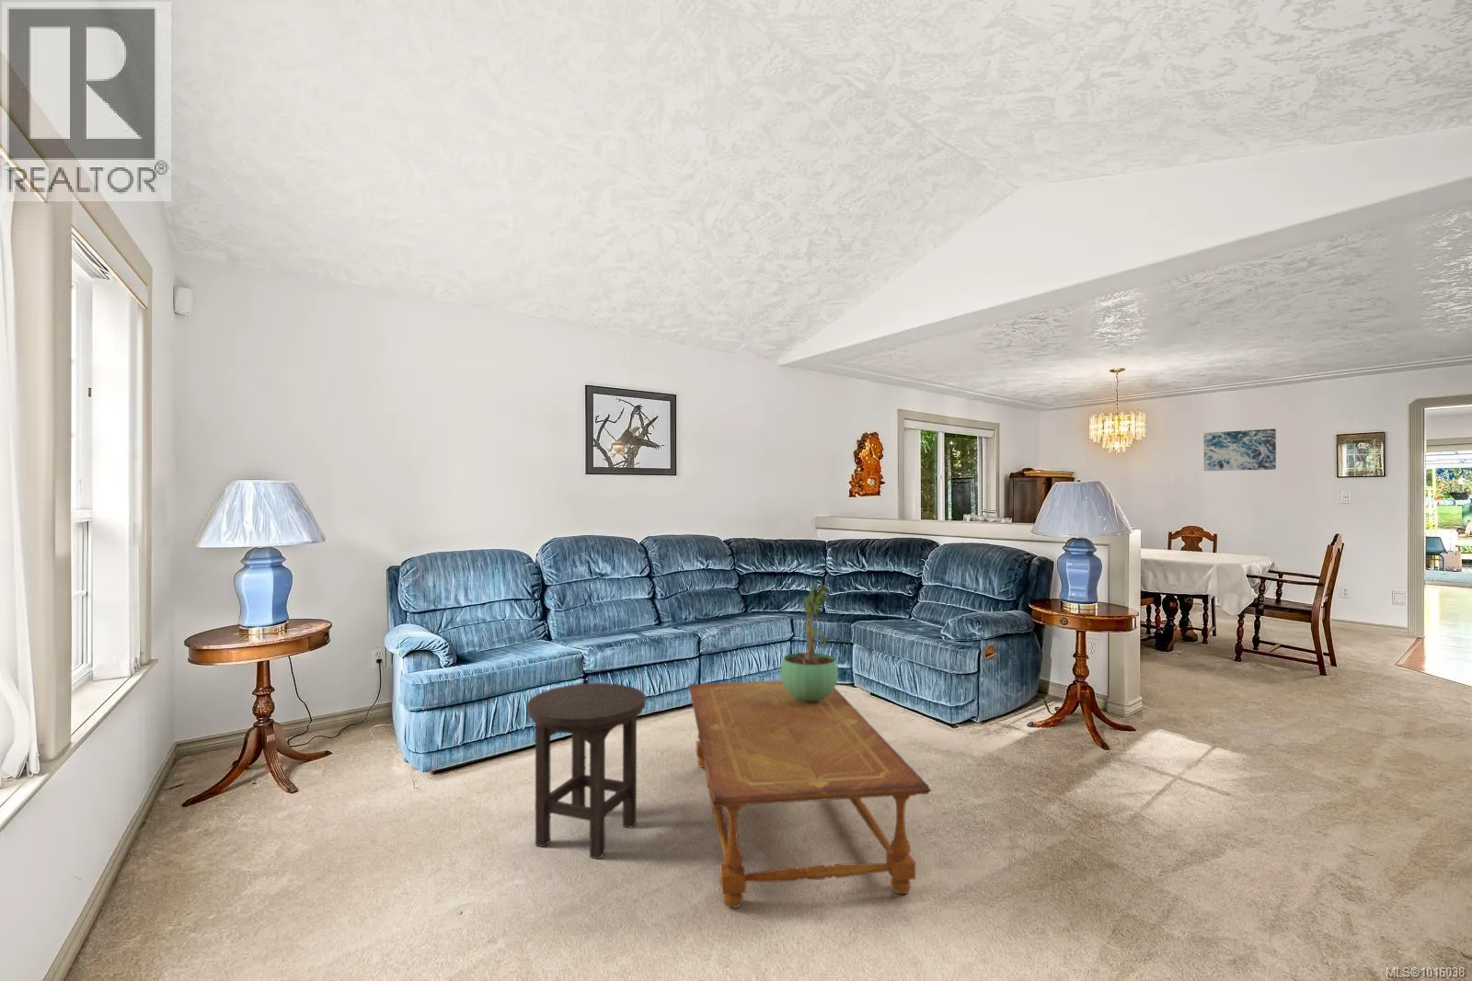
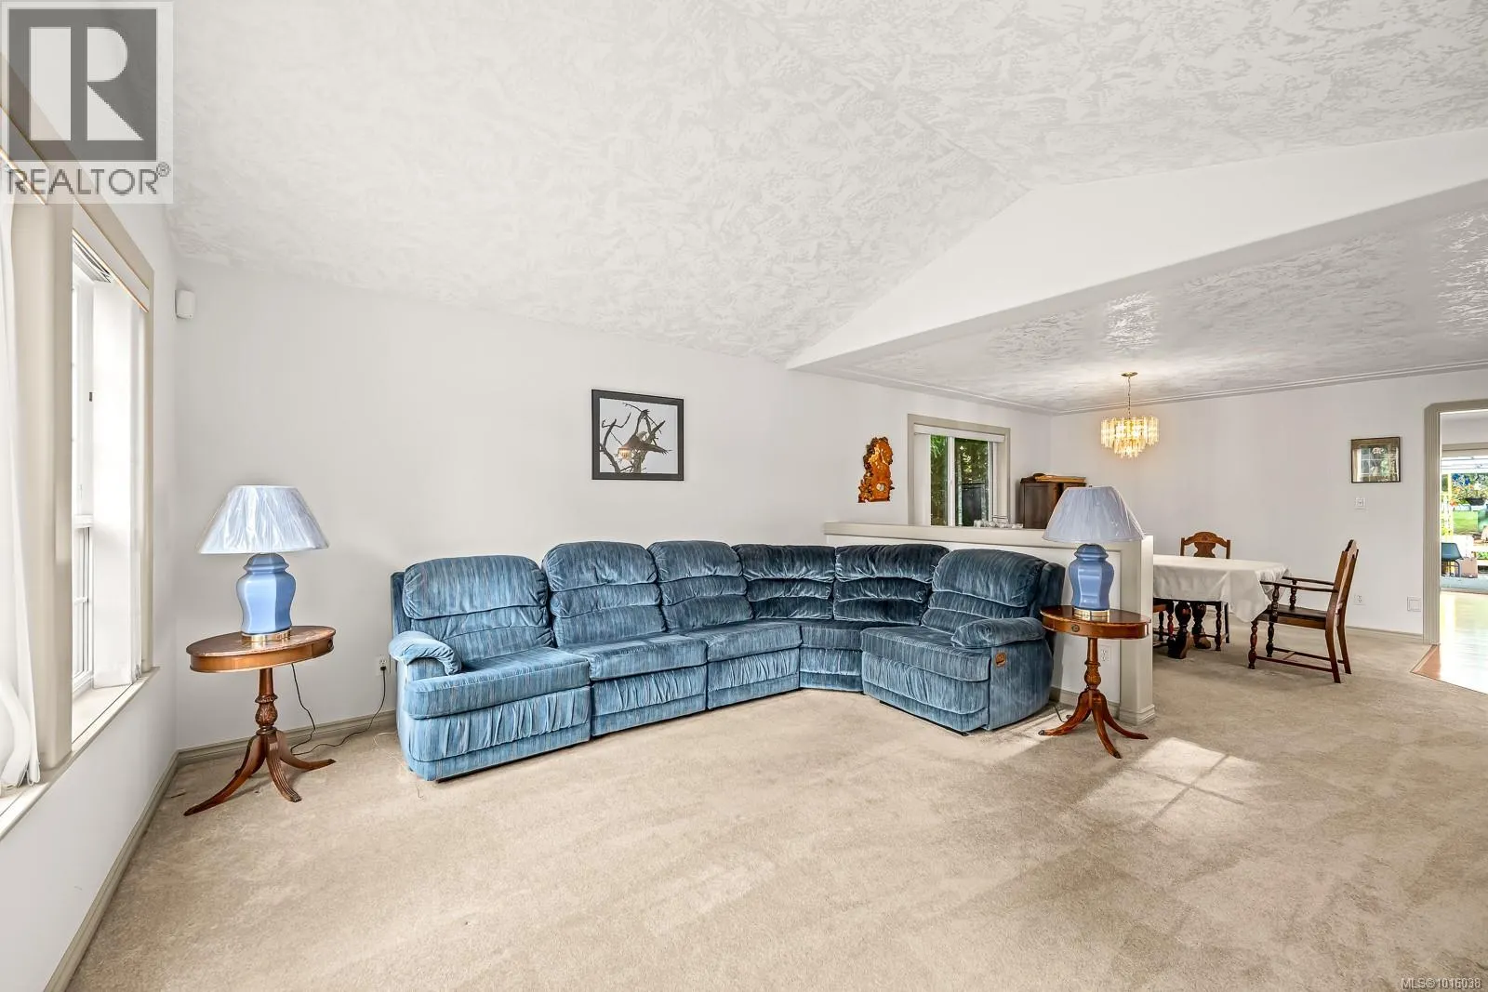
- stool [526,682,647,859]
- wall art [1203,428,1277,472]
- coffee table [688,680,932,909]
- potted plant [780,582,839,702]
